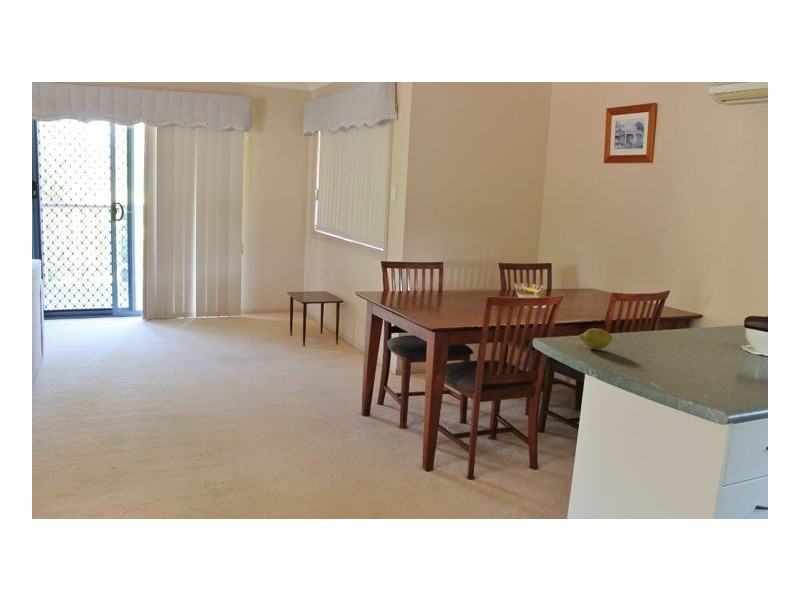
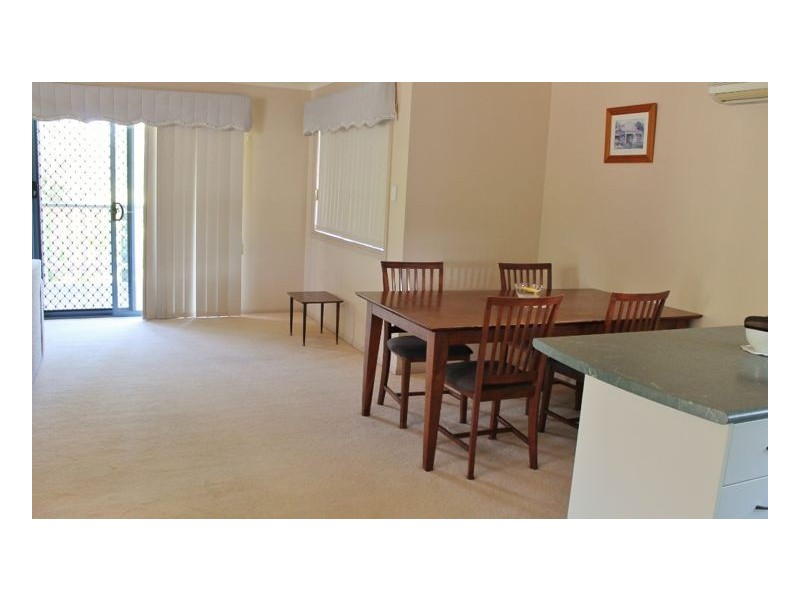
- fruit [578,328,614,350]
